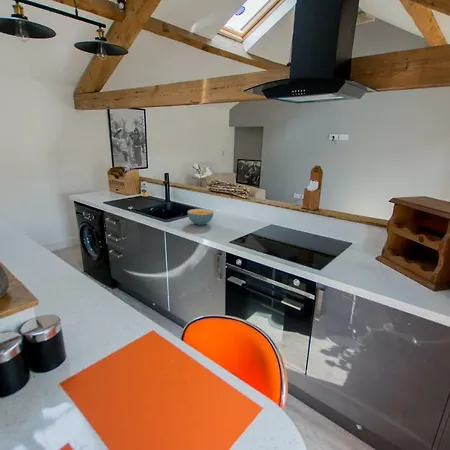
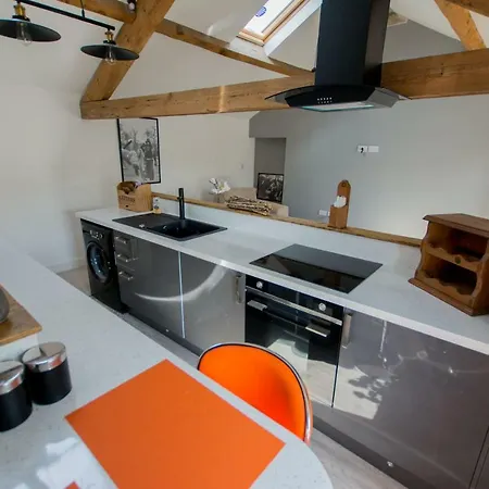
- cereal bowl [187,208,214,226]
